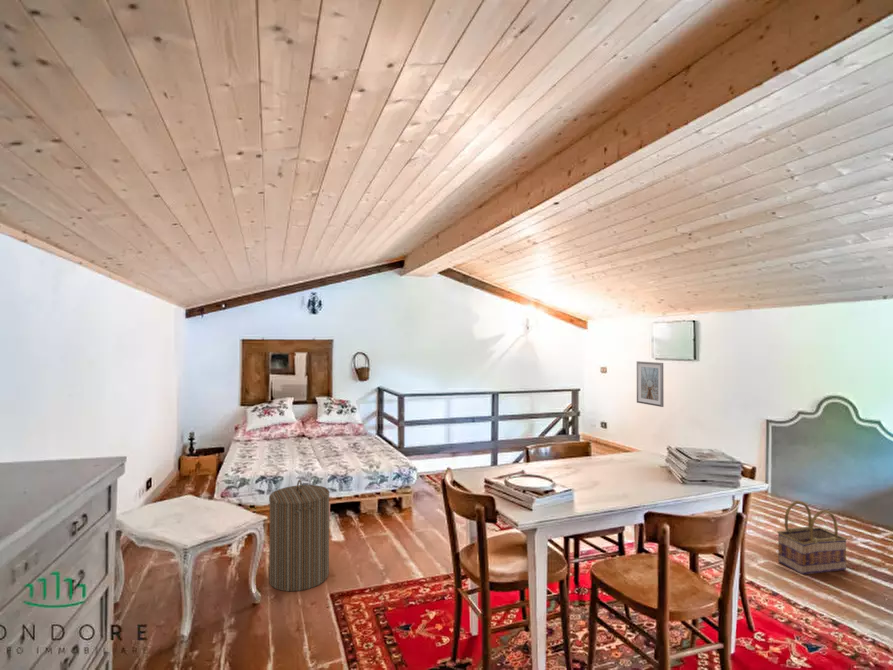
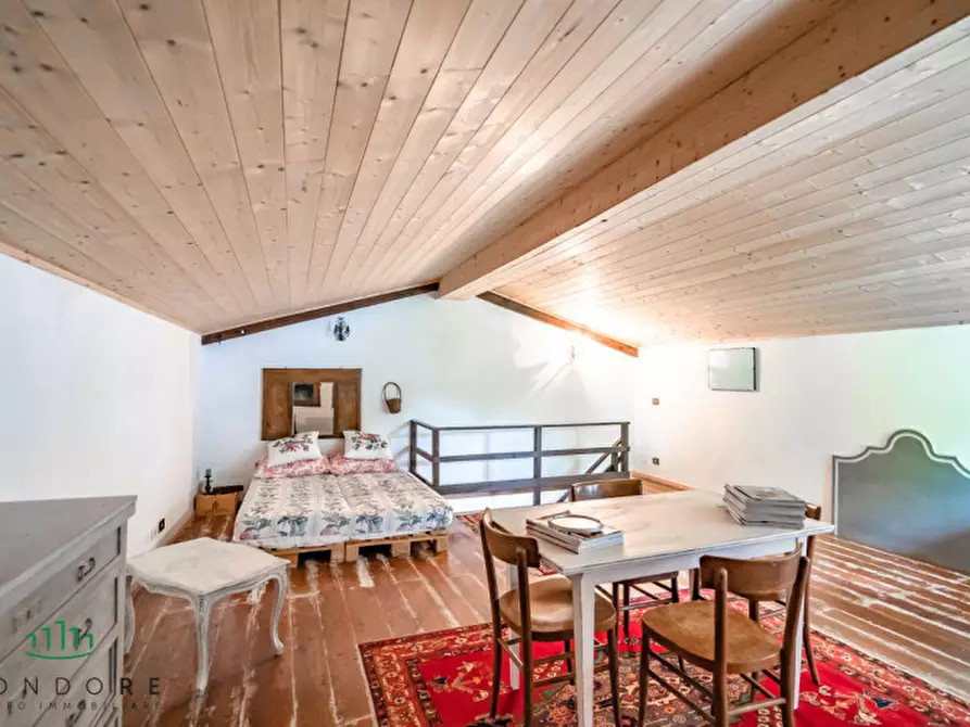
- laundry hamper [268,479,331,592]
- picture frame [636,360,665,408]
- basket [776,500,848,576]
